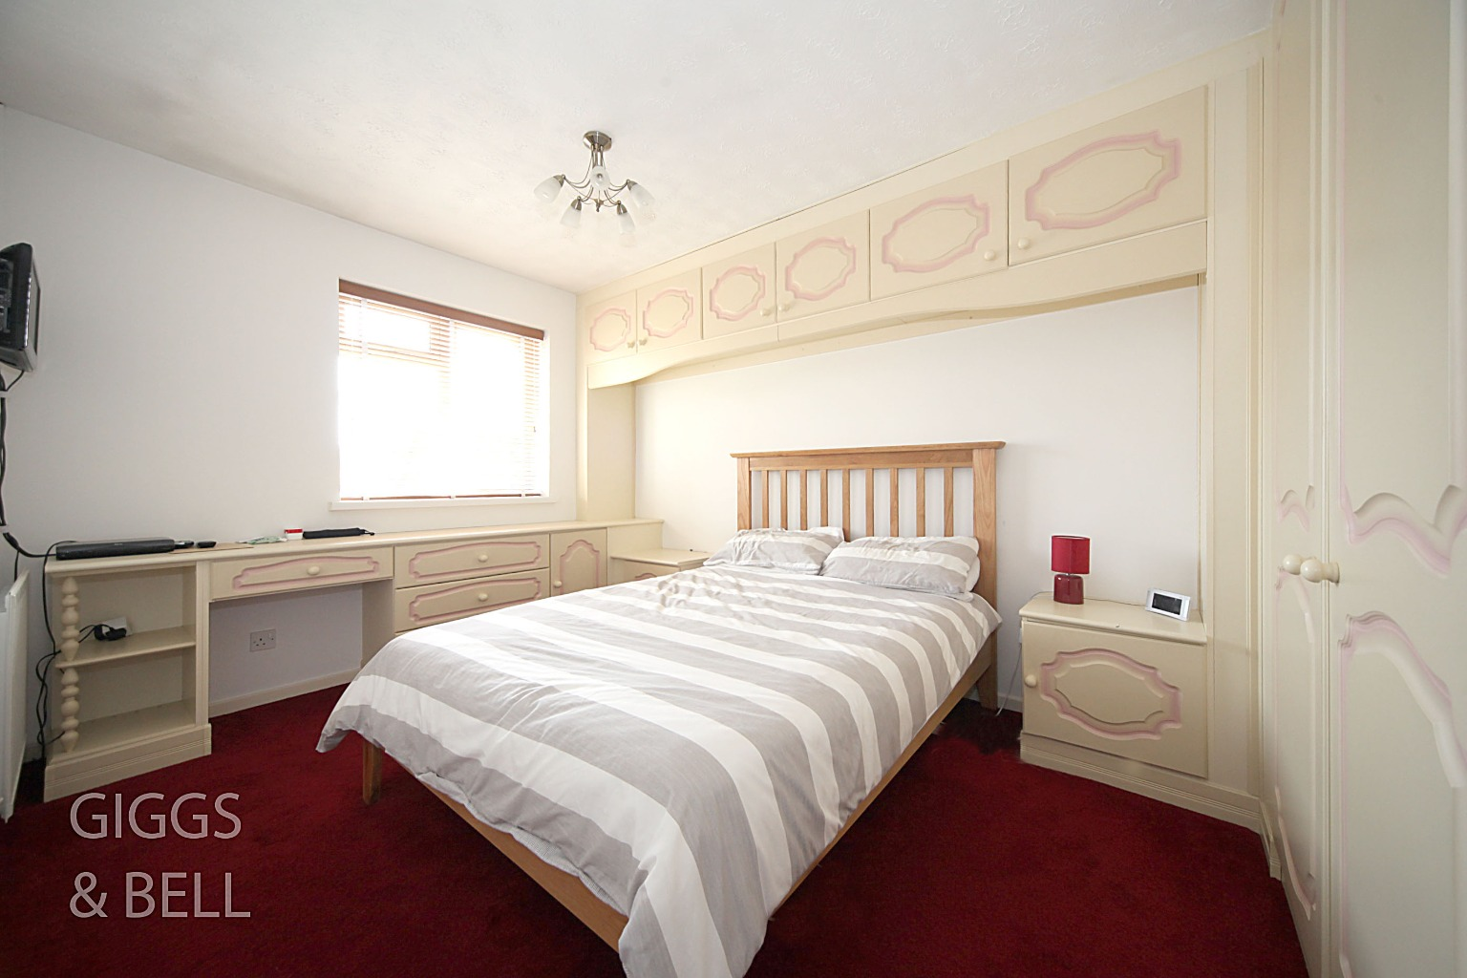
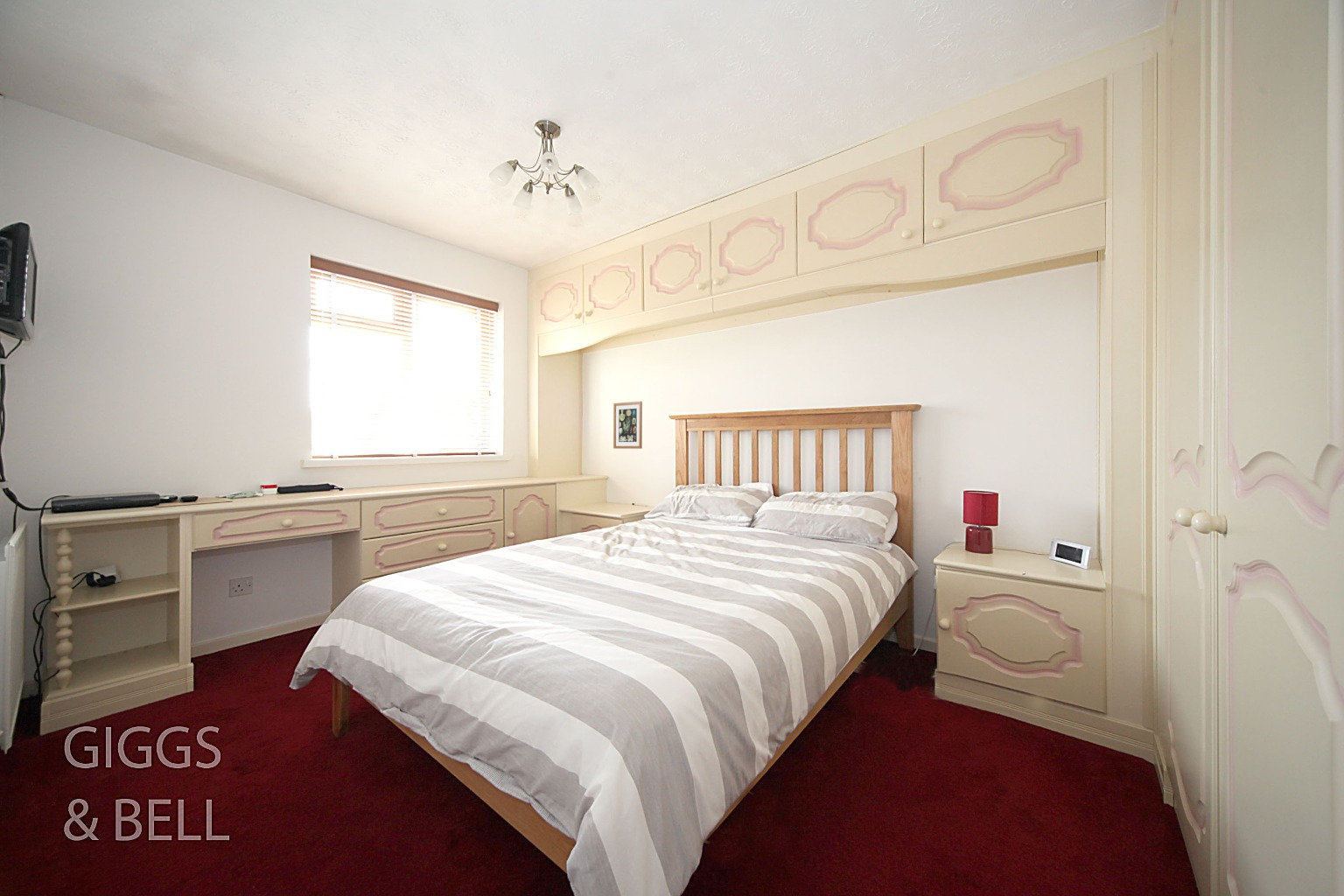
+ wall art [613,401,643,450]
